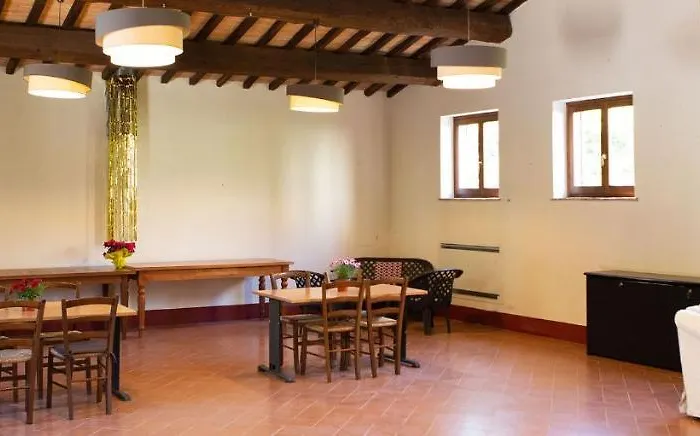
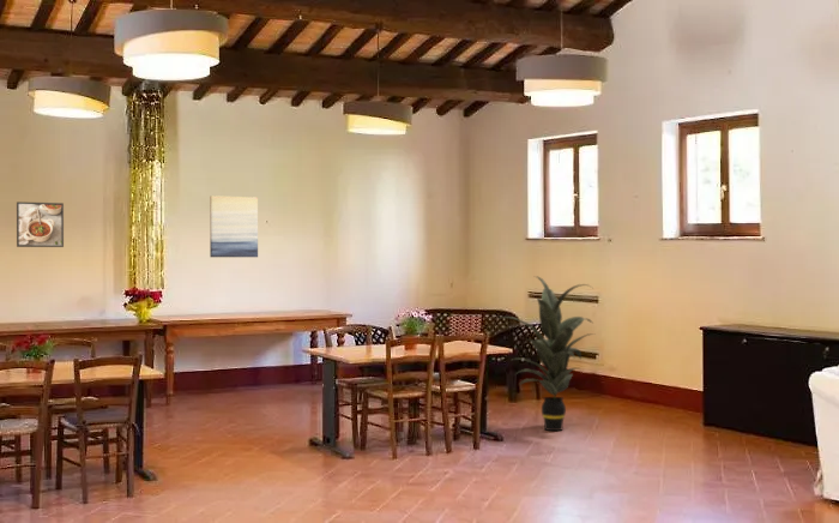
+ wall art [209,194,259,258]
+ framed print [16,200,65,248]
+ indoor plant [500,275,596,432]
